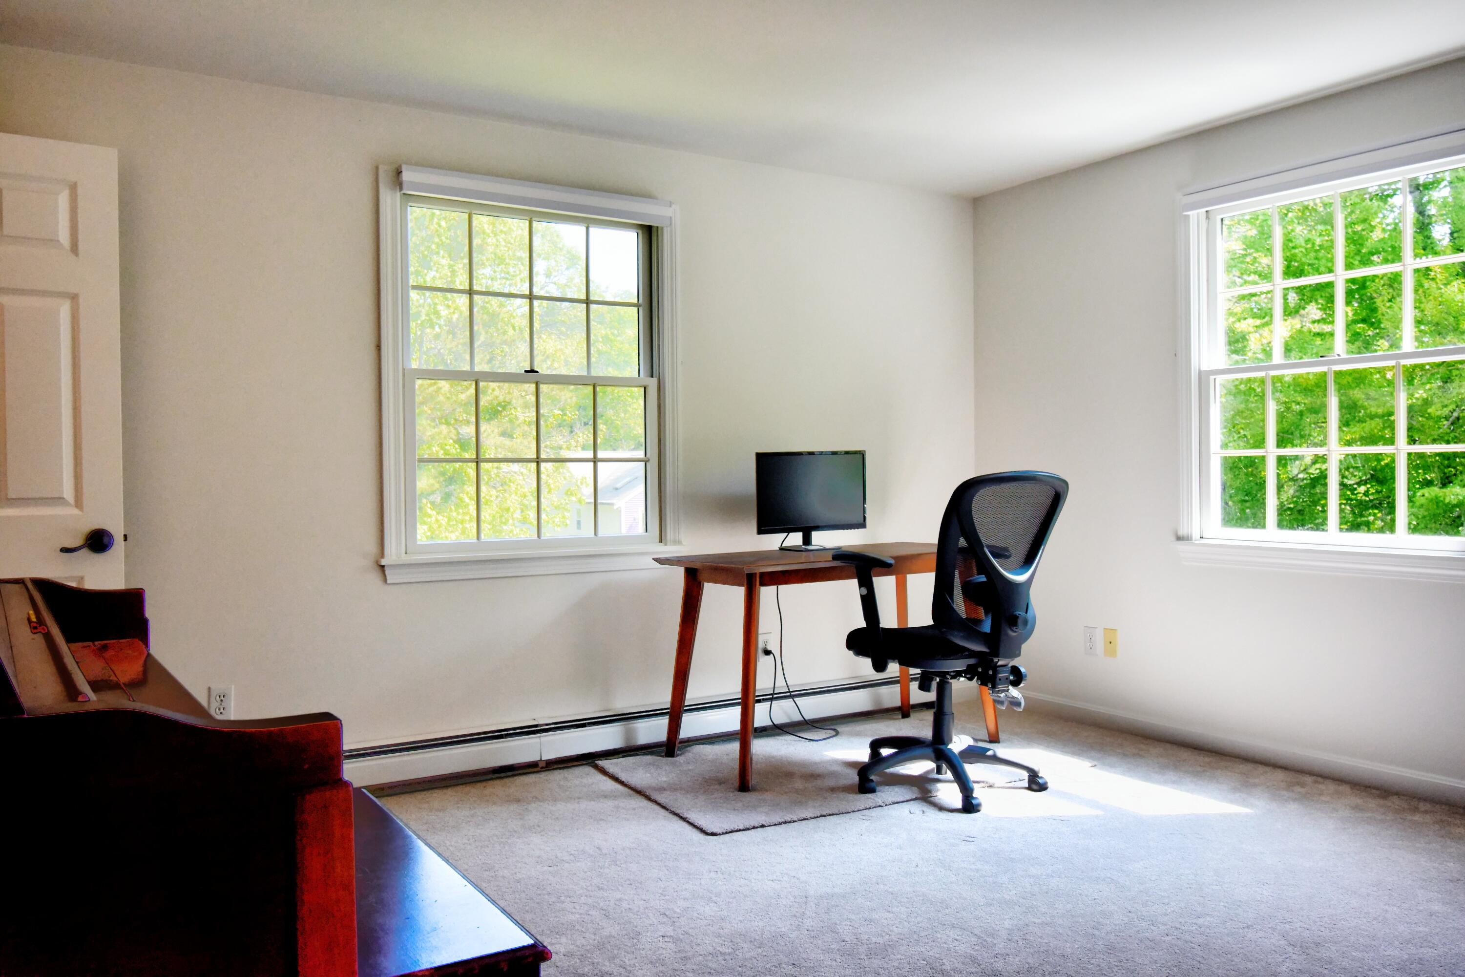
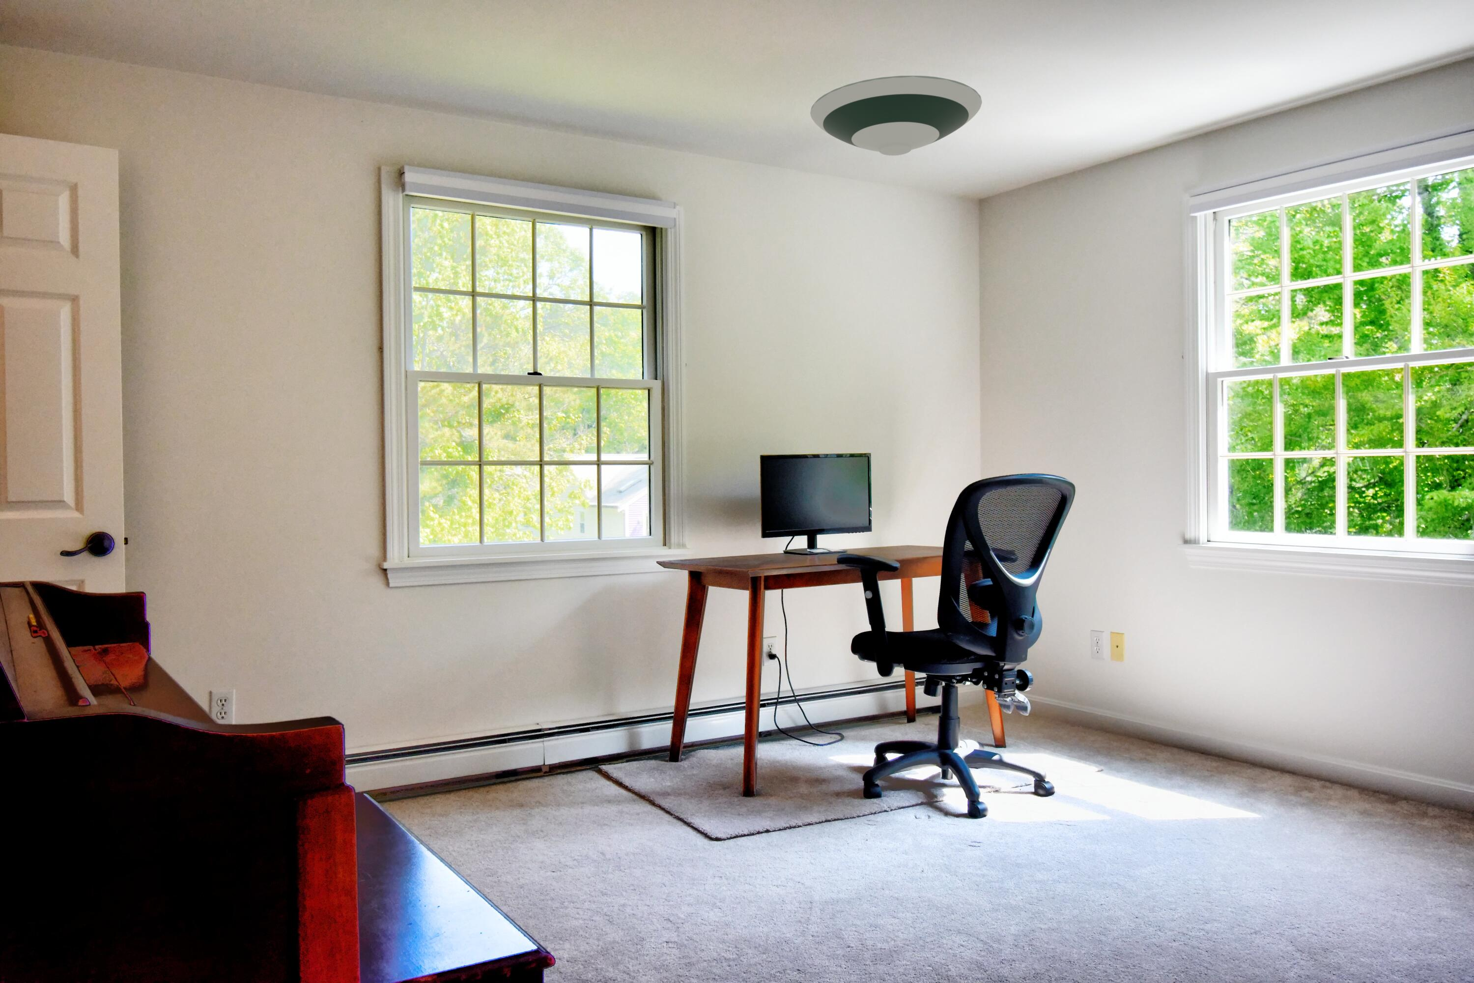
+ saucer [809,76,983,156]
